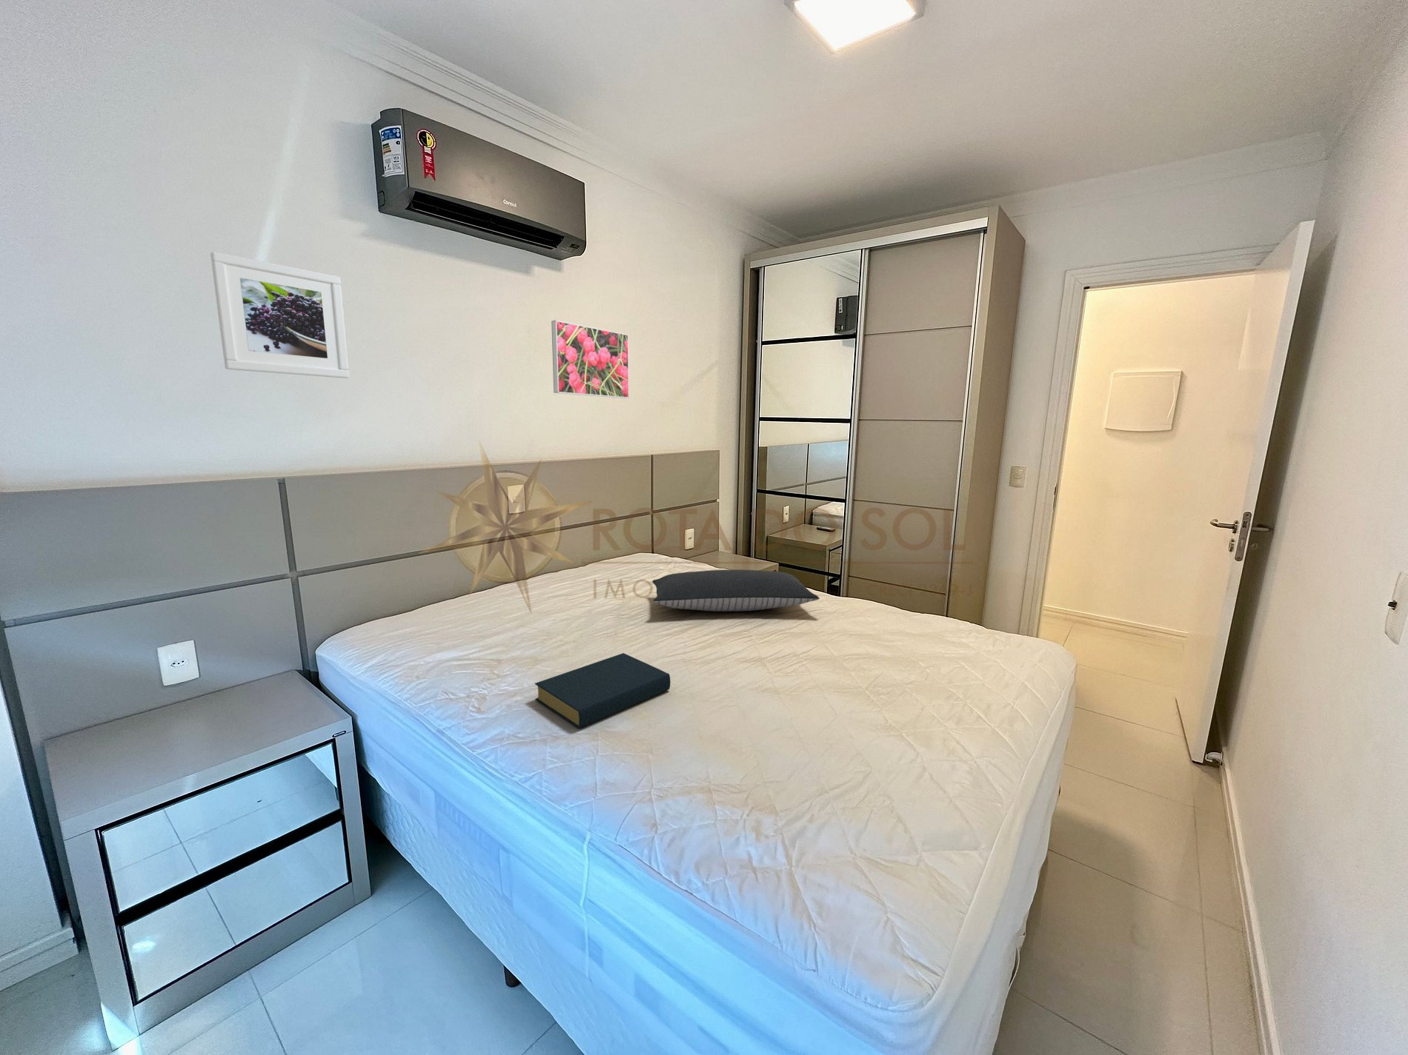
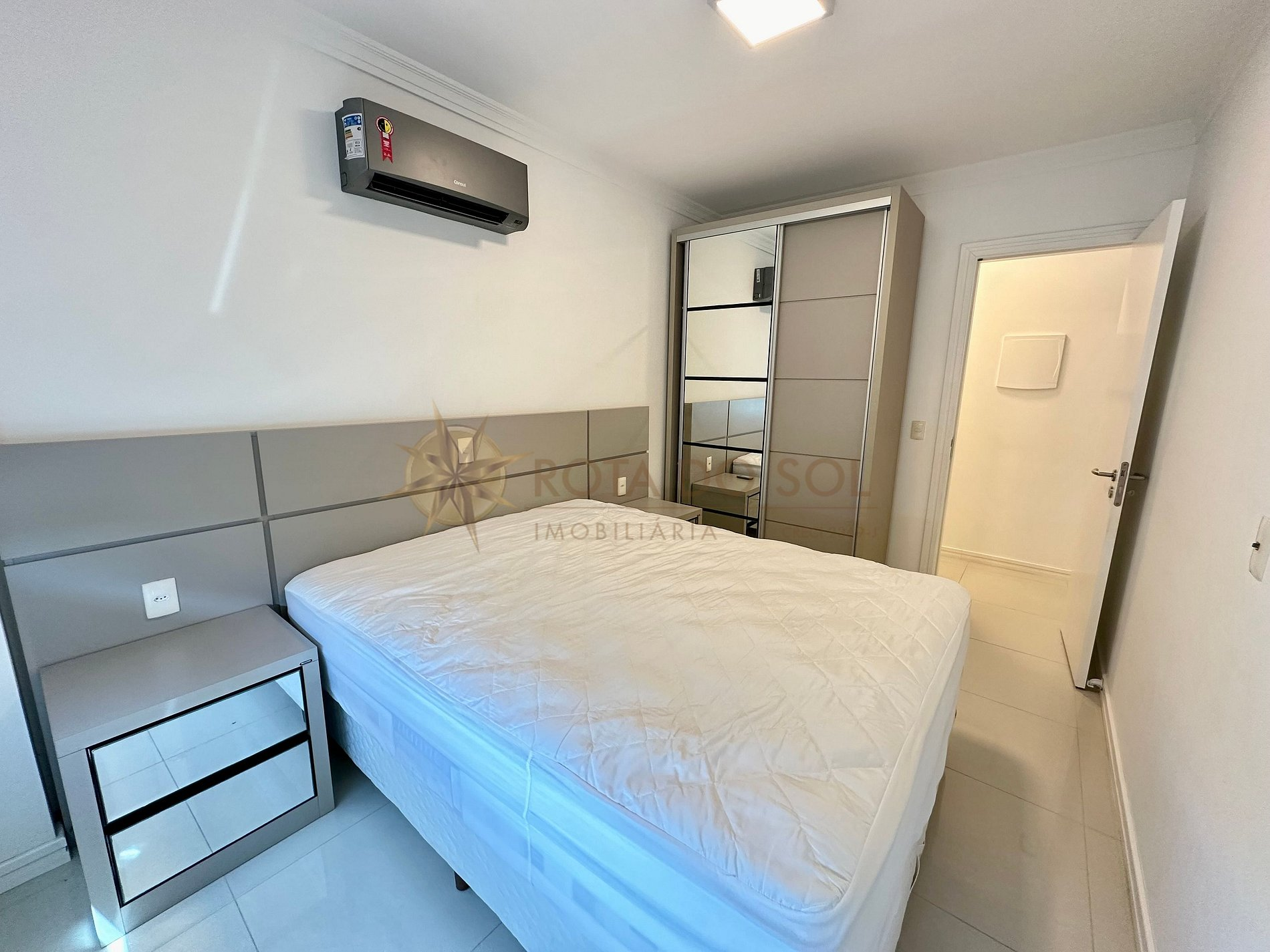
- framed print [210,250,349,379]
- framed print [551,320,630,399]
- pillow [652,569,819,612]
- hardback book [534,653,672,728]
